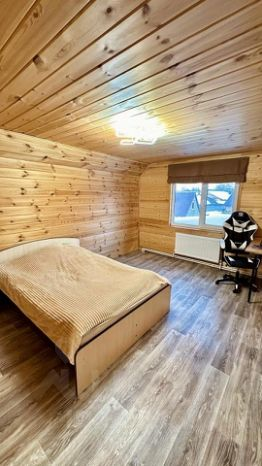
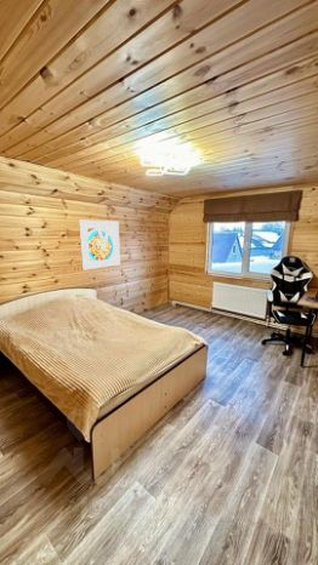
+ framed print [78,219,121,272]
